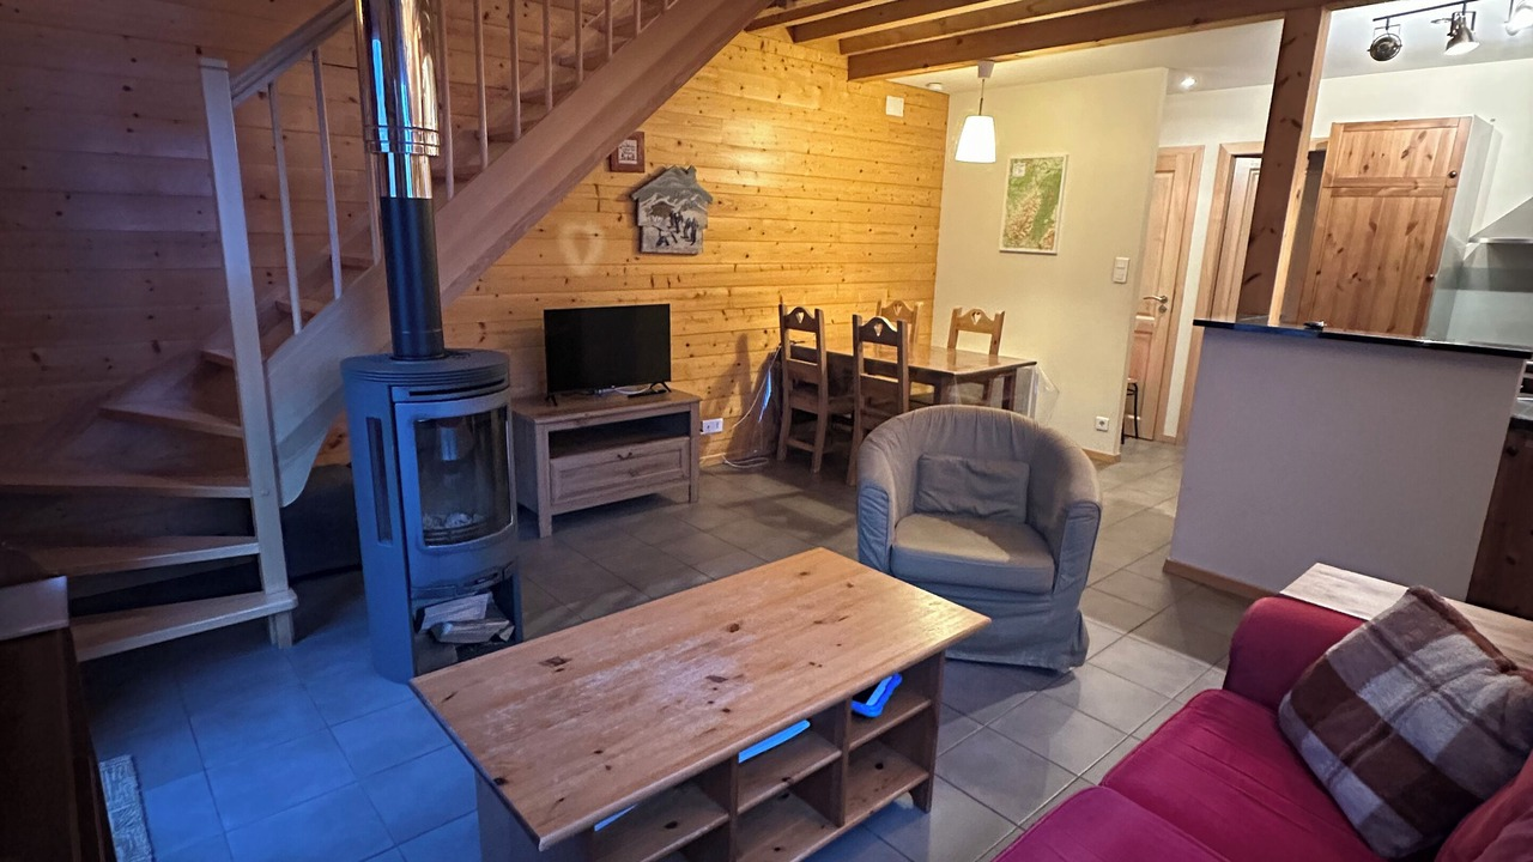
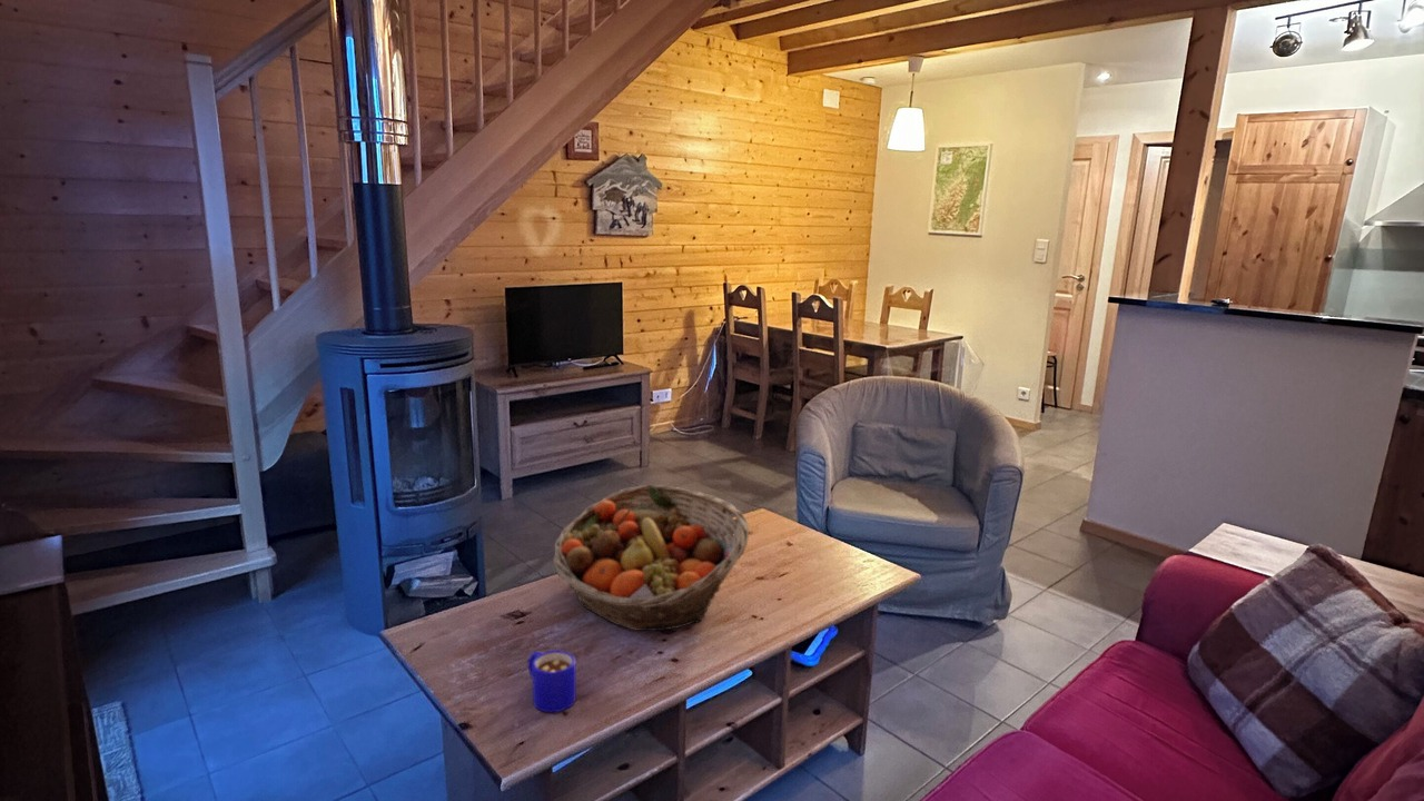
+ fruit basket [552,484,750,632]
+ mug [527,650,577,713]
